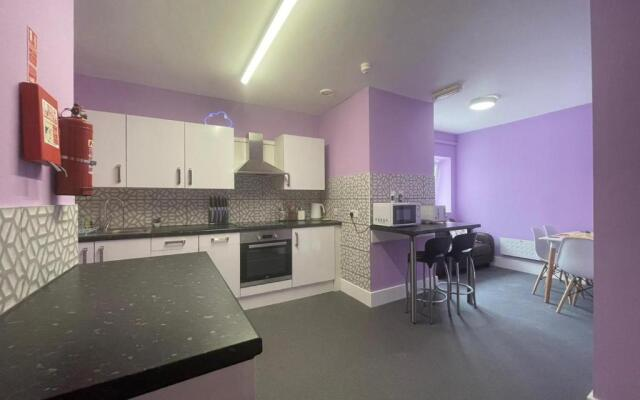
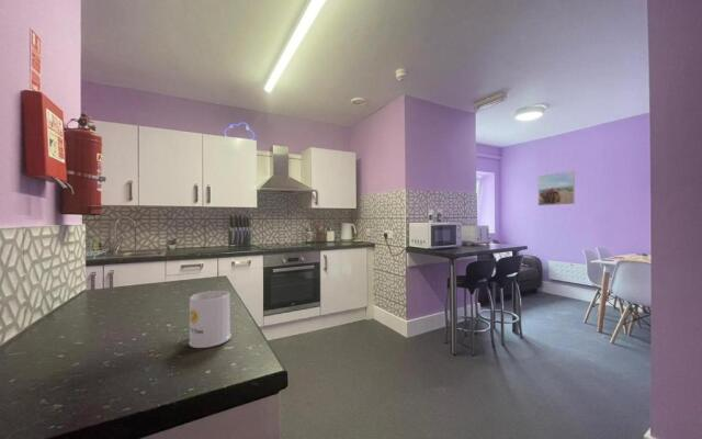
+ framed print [537,170,576,206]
+ mug [188,290,233,349]
